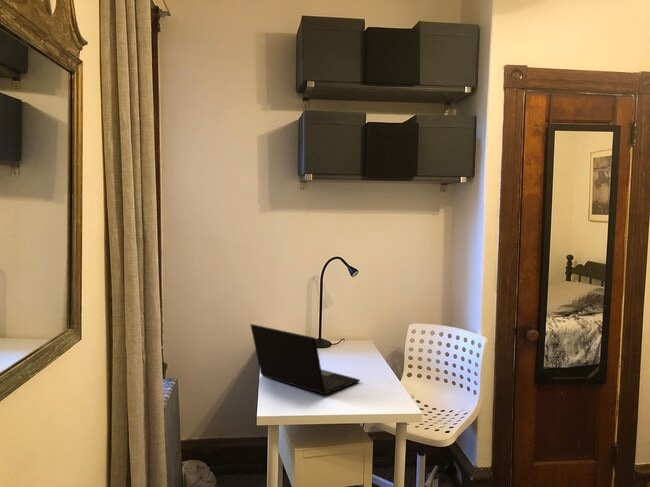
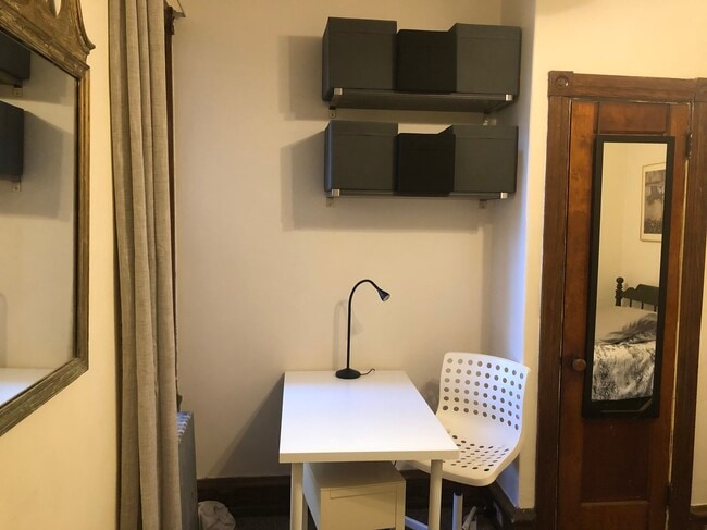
- laptop [250,323,361,396]
